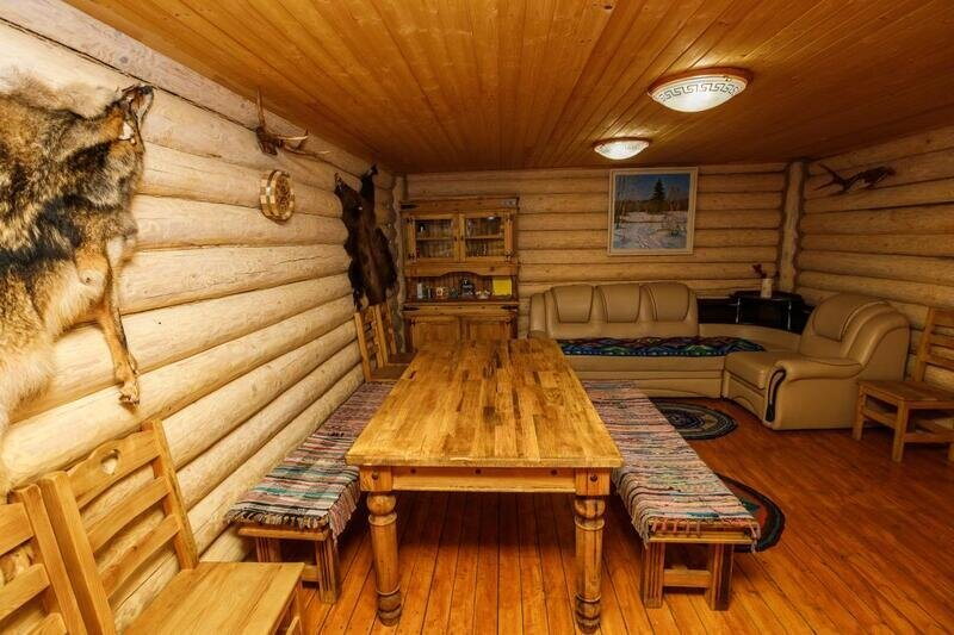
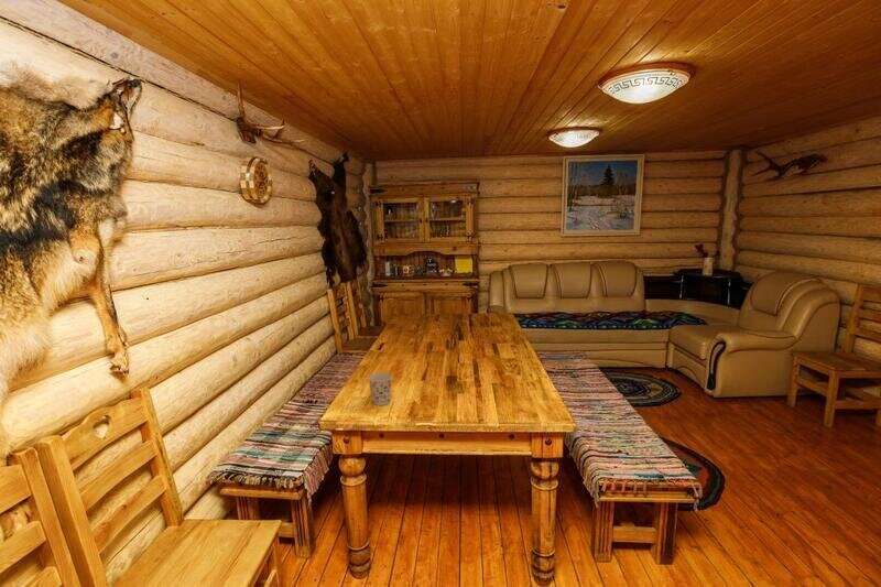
+ cup [367,371,393,406]
